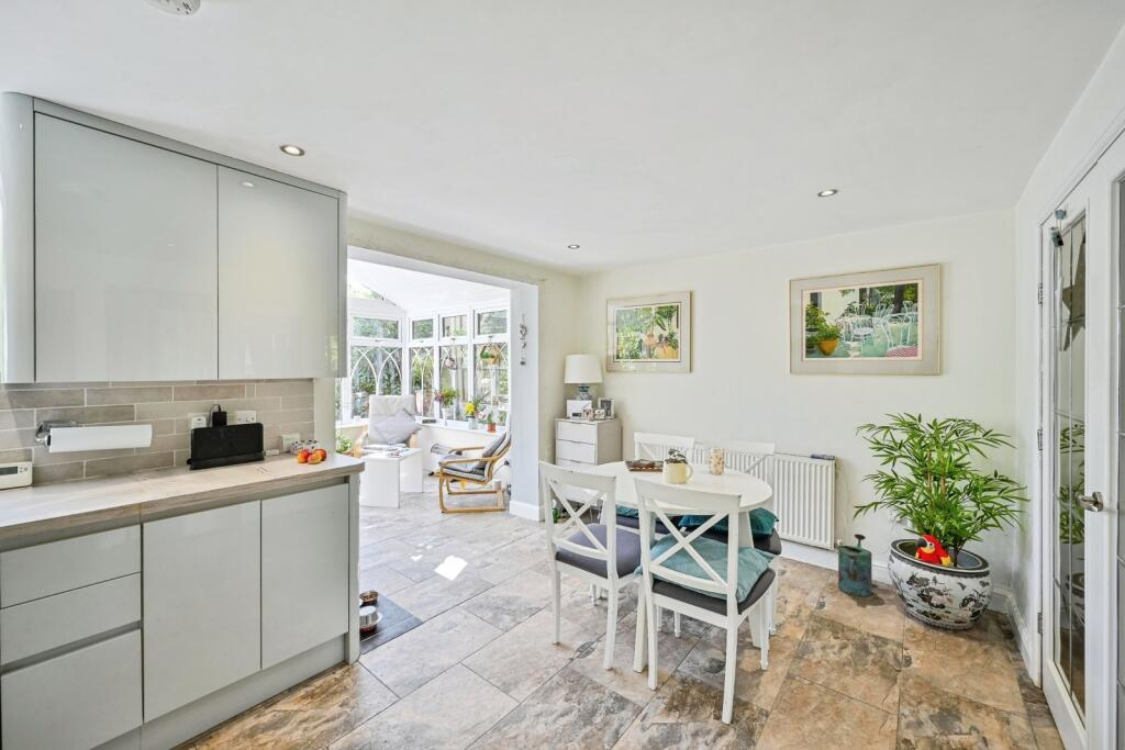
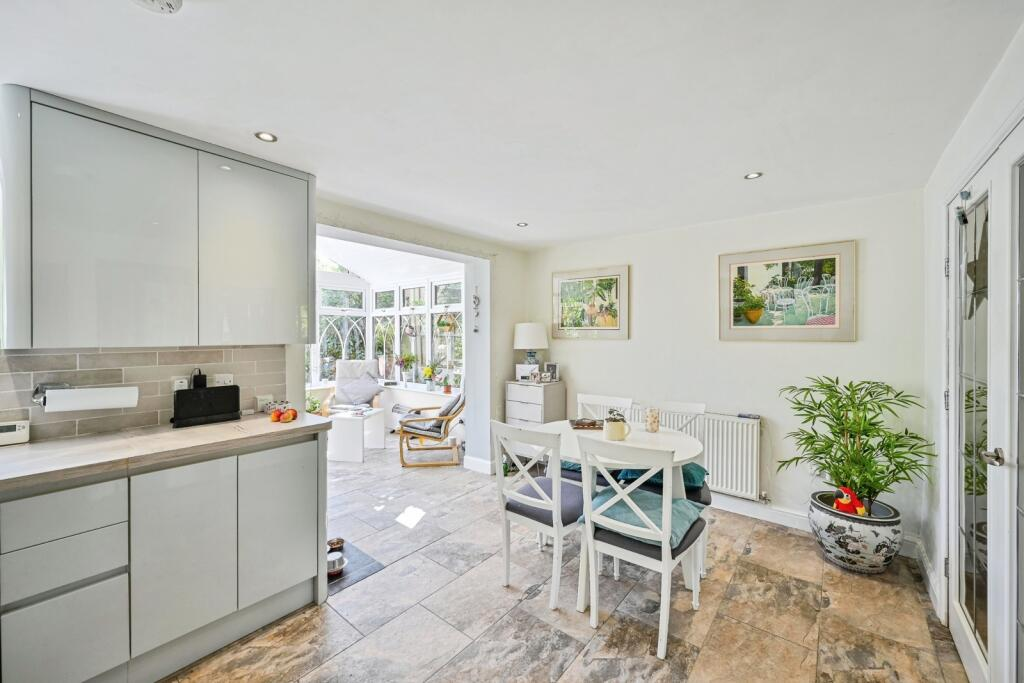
- watering can [837,533,873,597]
